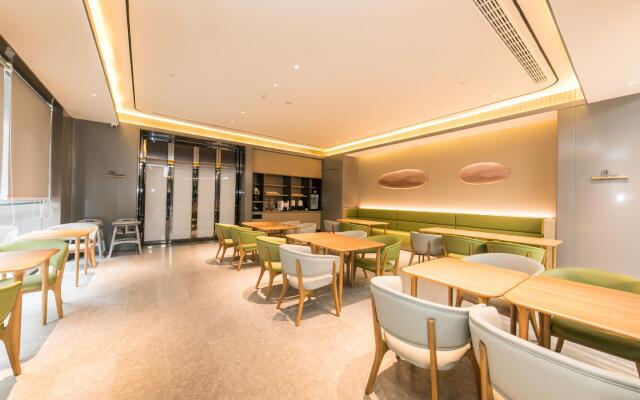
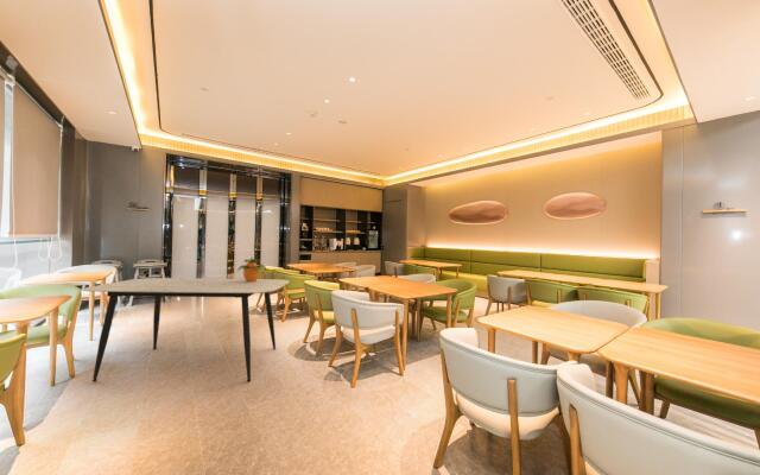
+ dining table [82,277,291,382]
+ potted plant [236,256,268,283]
